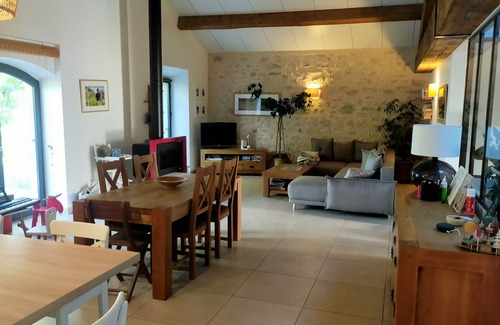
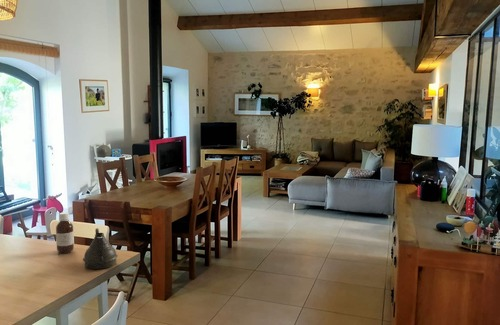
+ bottle [55,211,75,254]
+ teapot [82,227,118,270]
